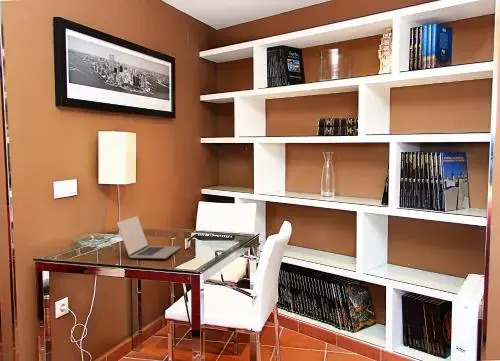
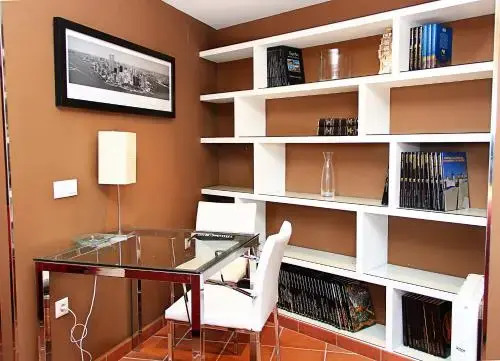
- laptop [116,215,182,260]
